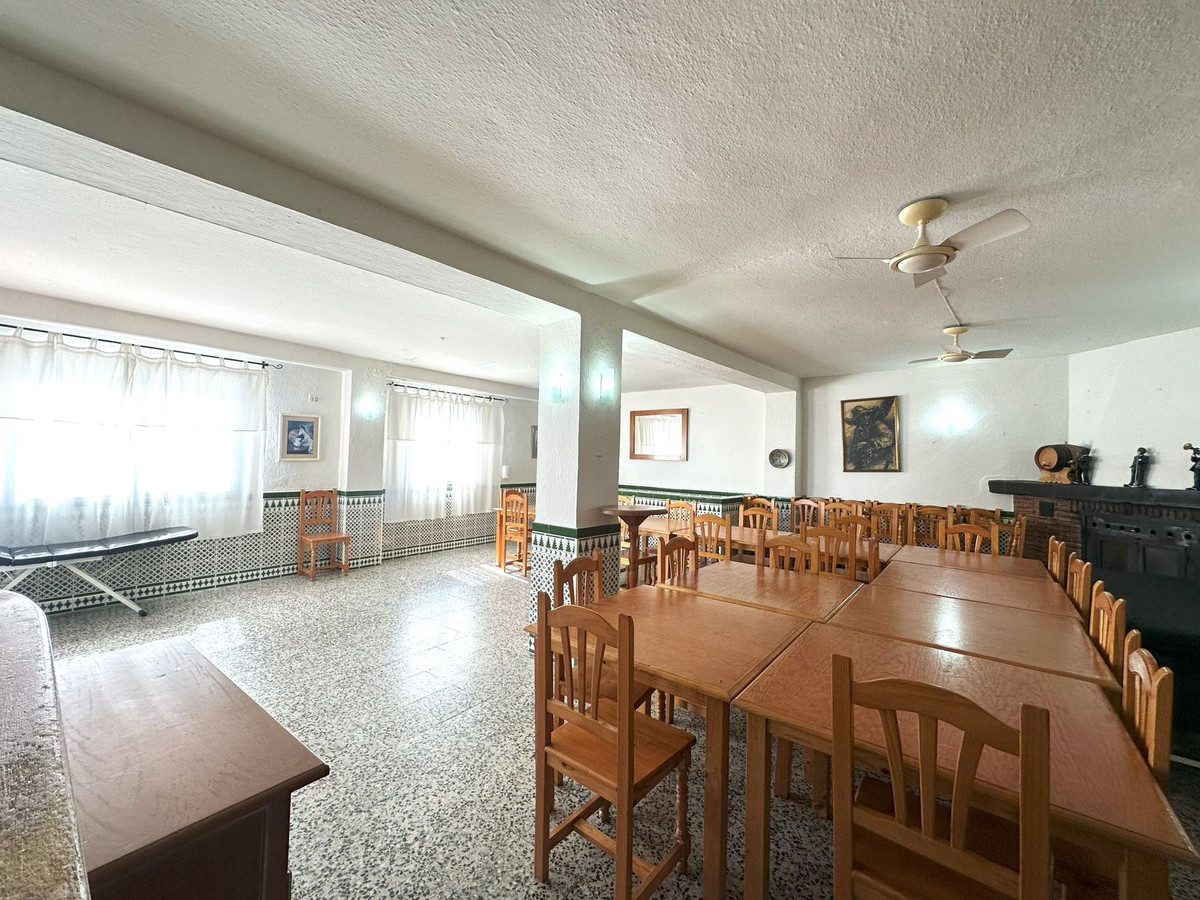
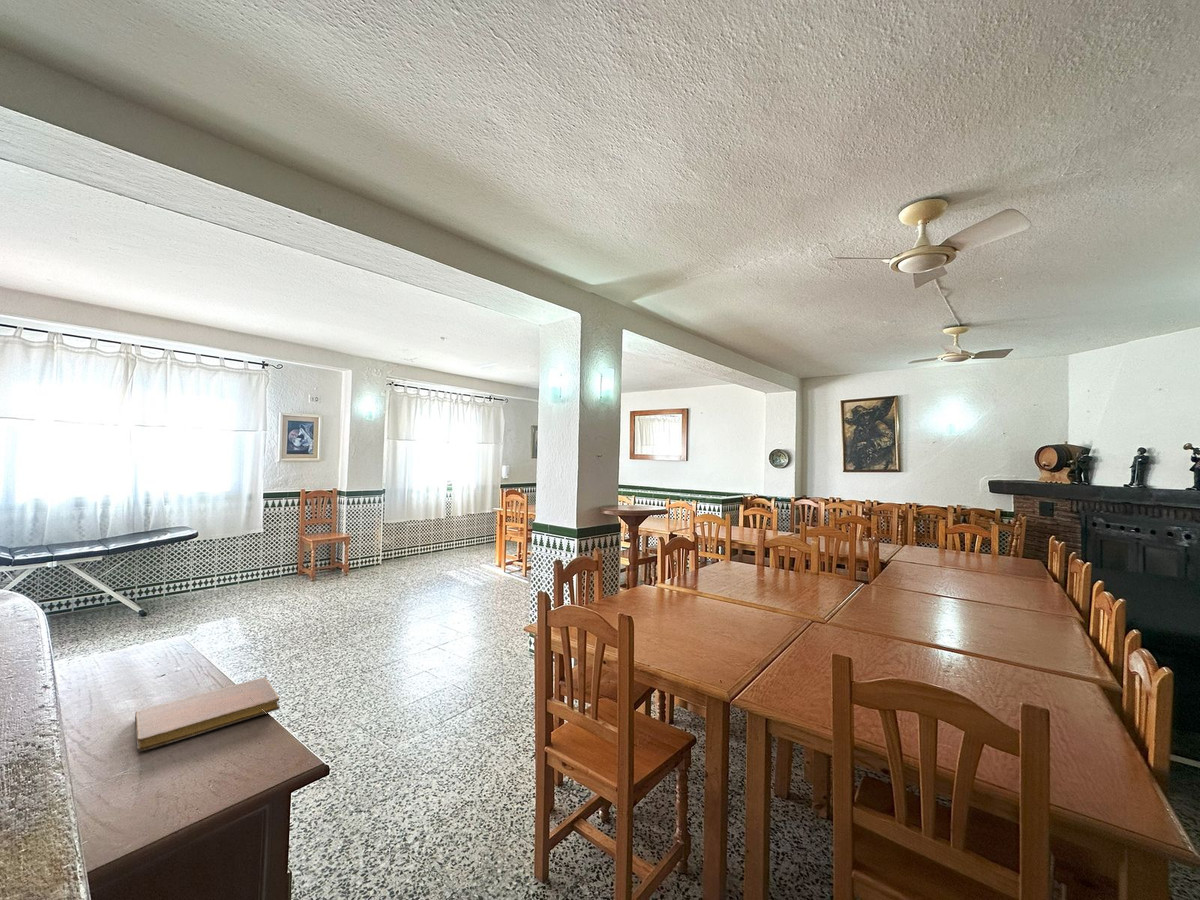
+ notebook [134,676,281,752]
